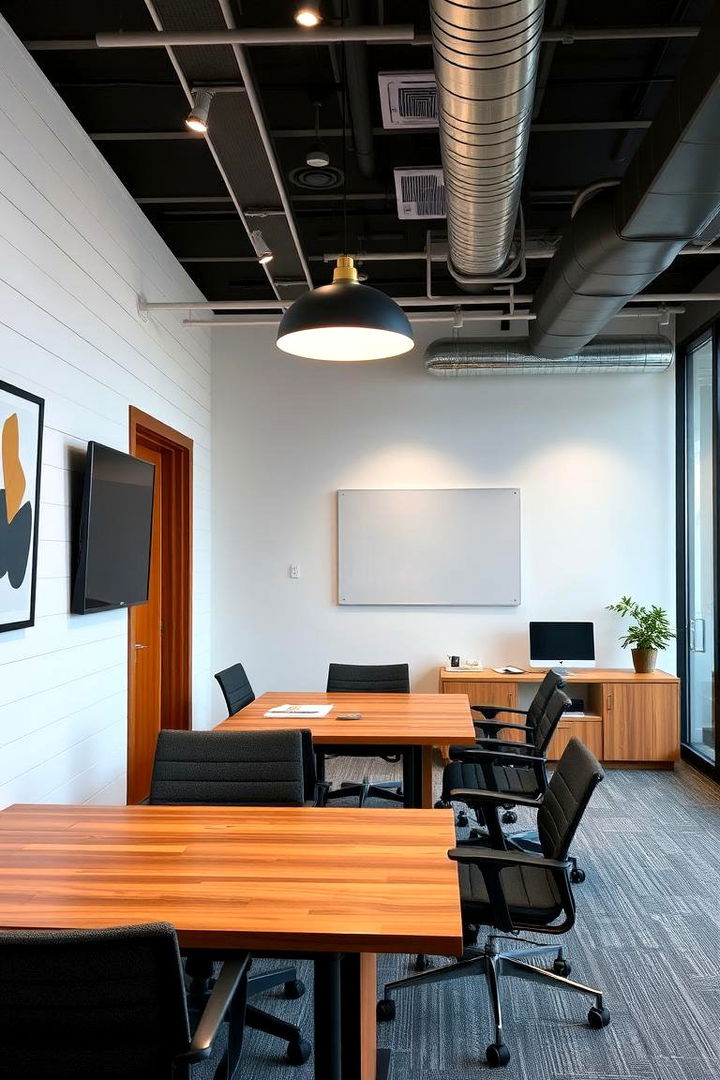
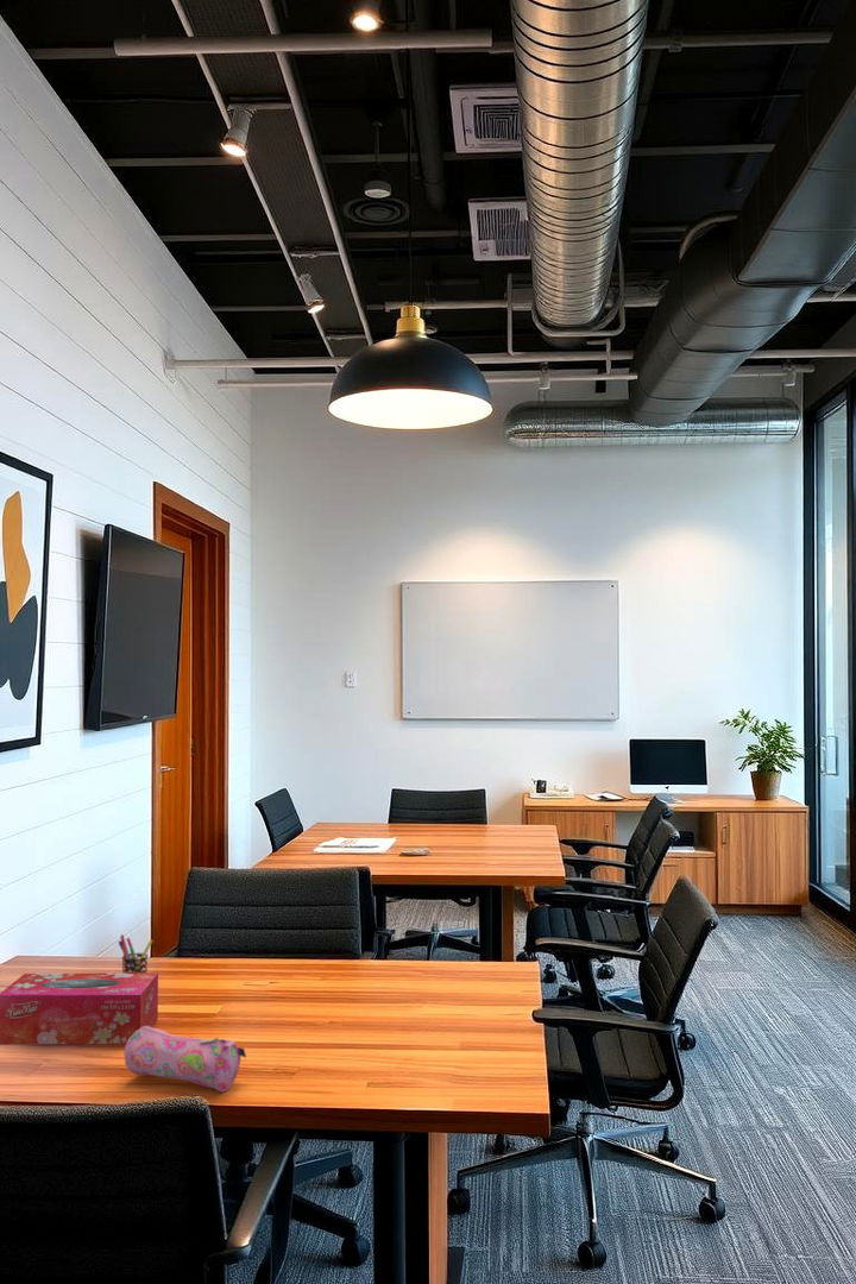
+ pen holder [117,933,155,973]
+ pencil case [122,1026,247,1093]
+ tissue box [0,971,159,1046]
